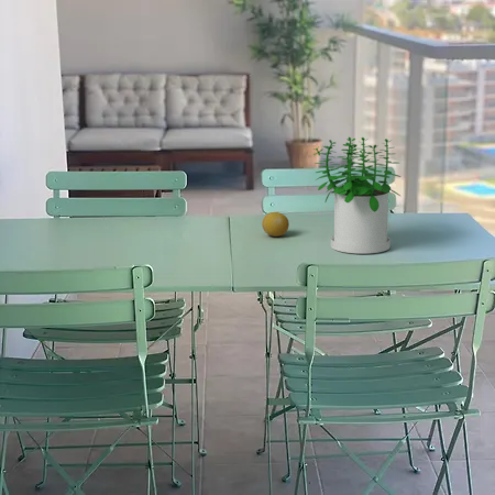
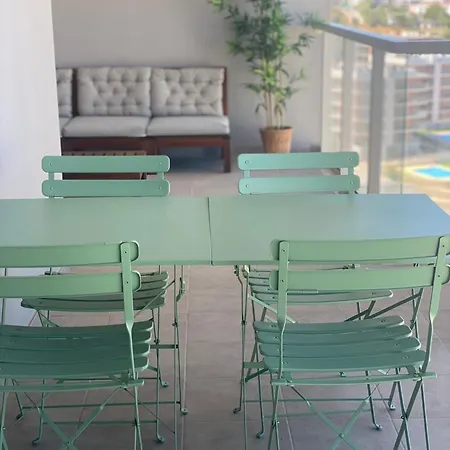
- potted plant [312,135,402,254]
- fruit [261,211,290,238]
